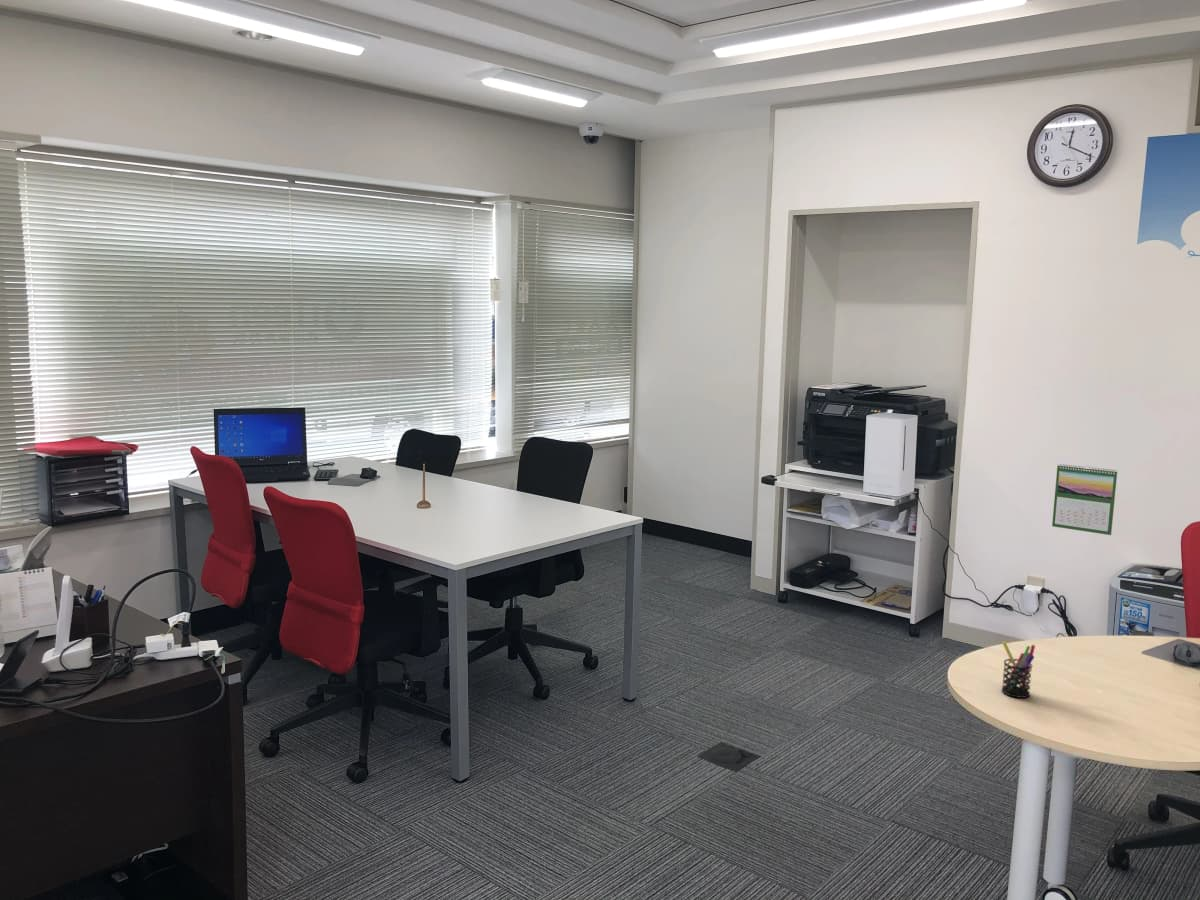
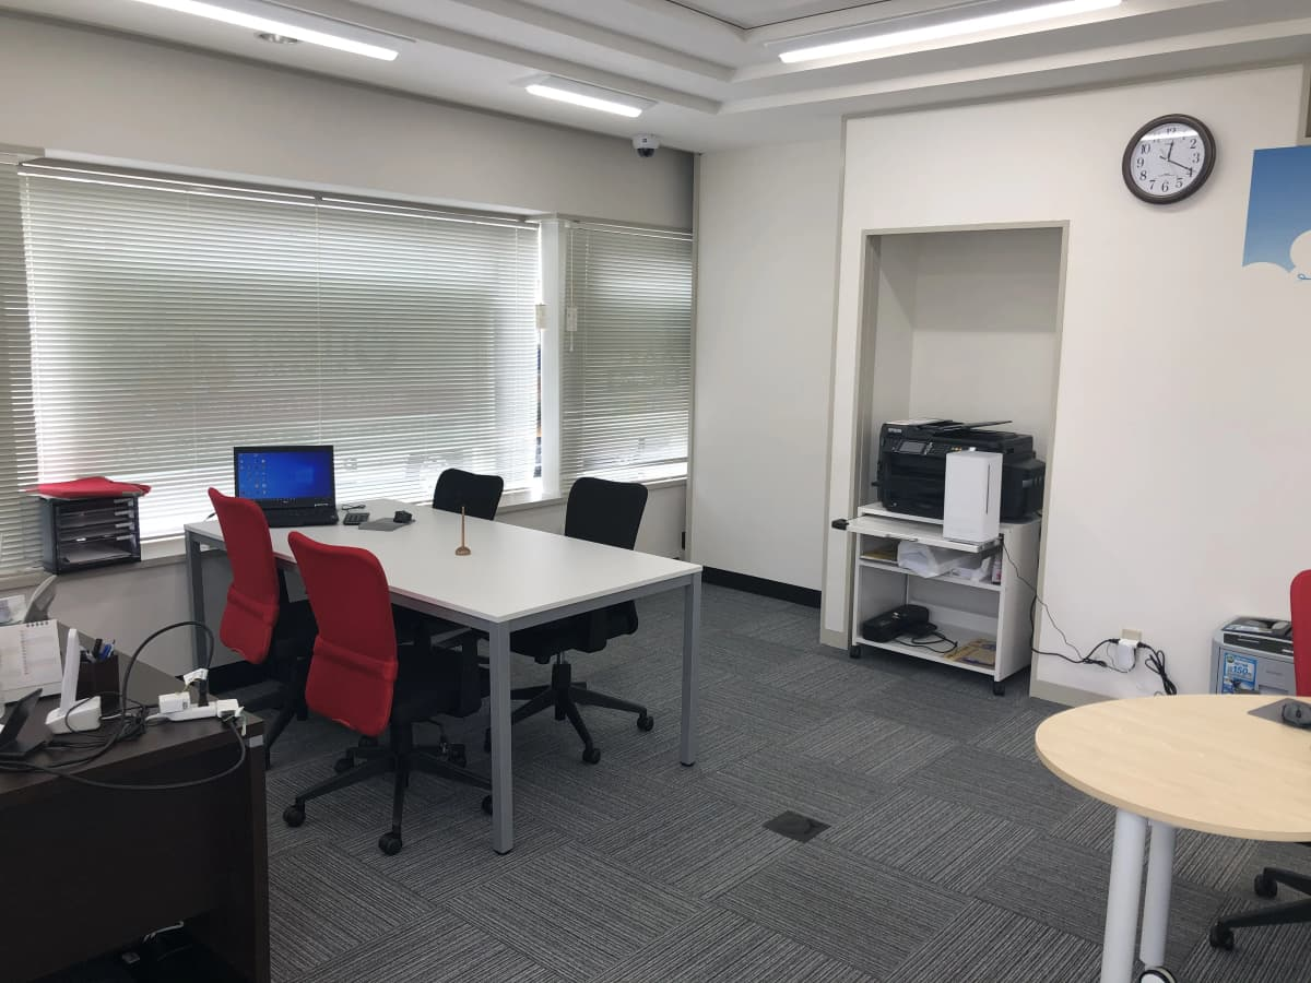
- pen holder [1001,641,1036,699]
- calendar [1051,463,1118,536]
